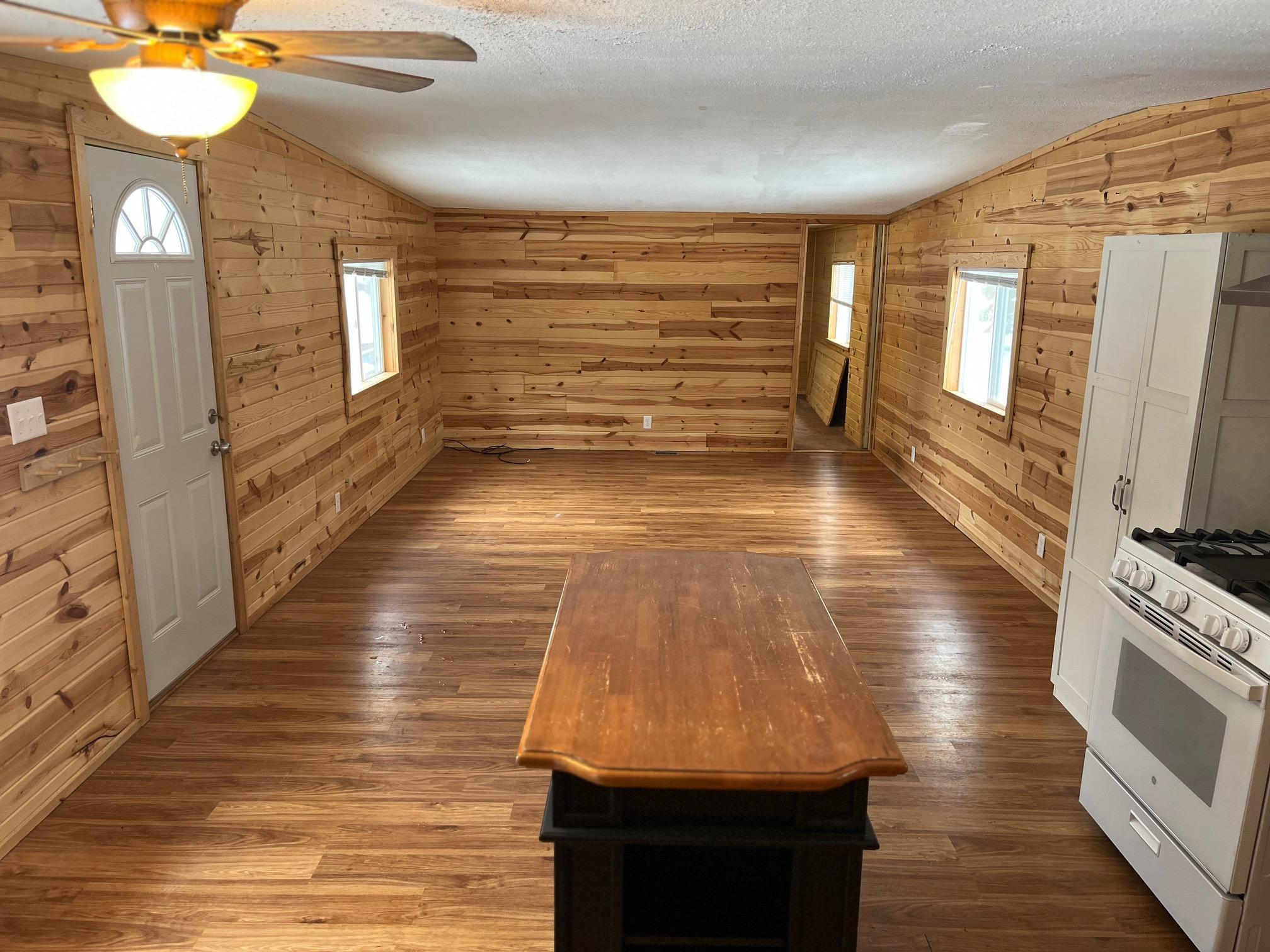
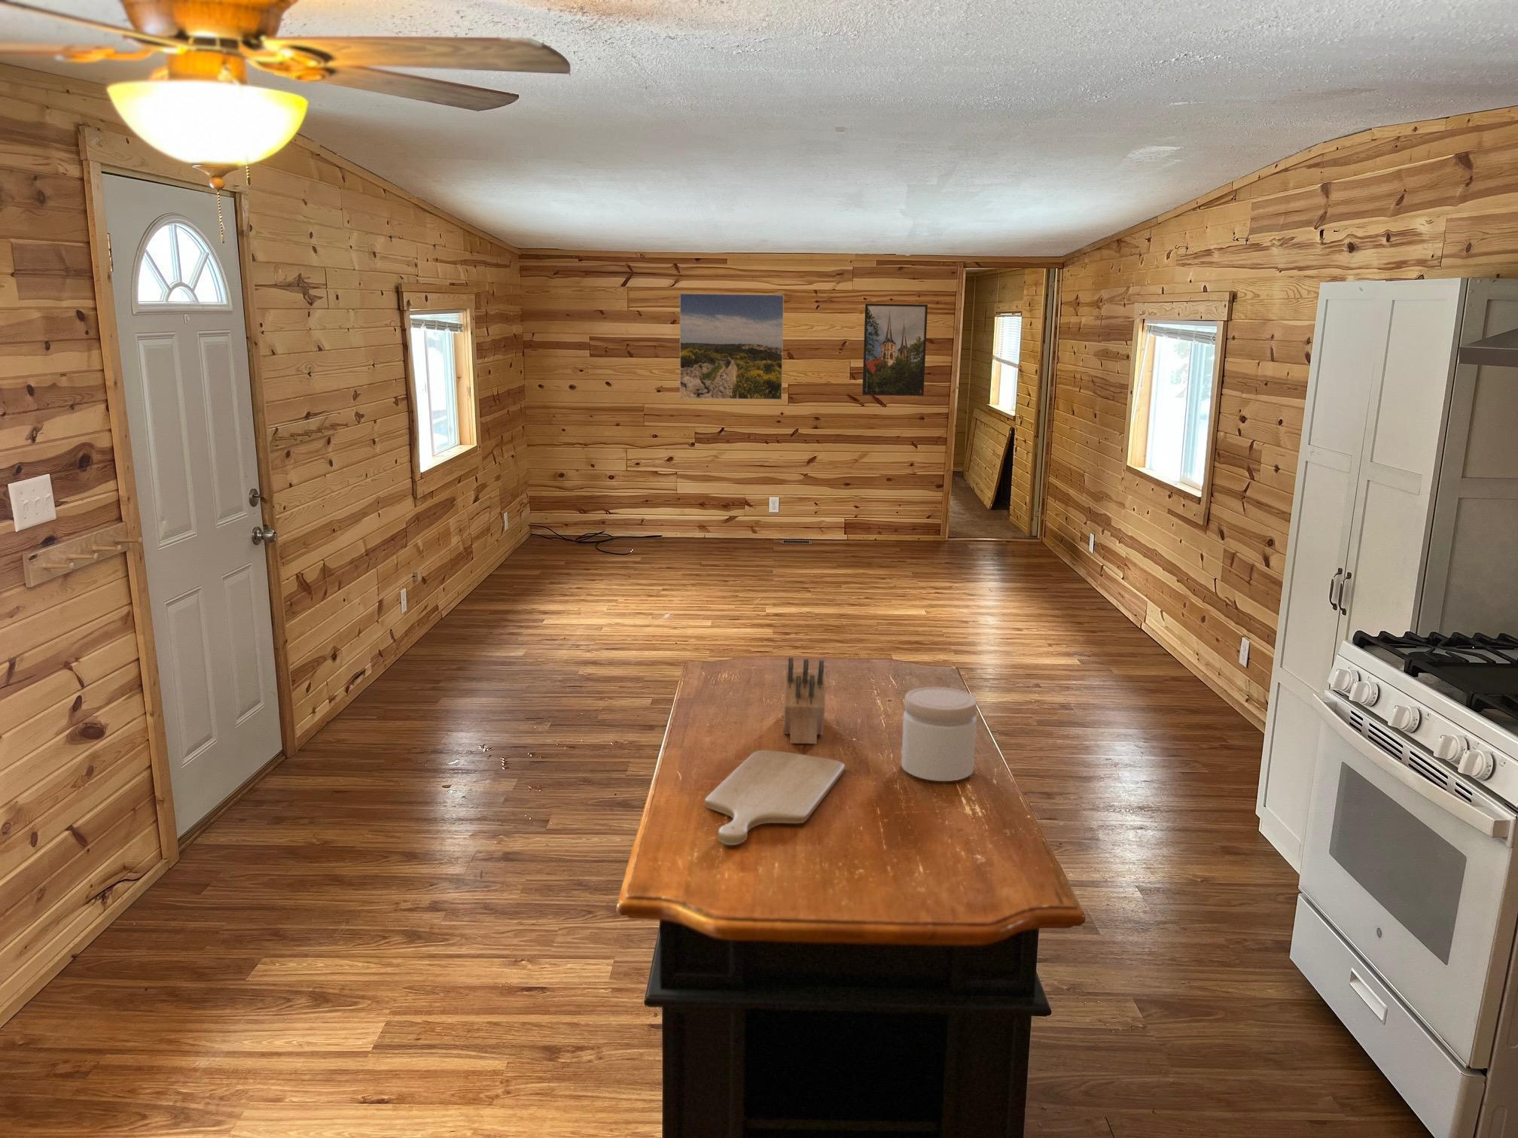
+ chopping board [704,750,845,846]
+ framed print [862,304,929,397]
+ knife block [783,656,826,745]
+ jar [900,686,978,782]
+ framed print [679,293,784,400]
